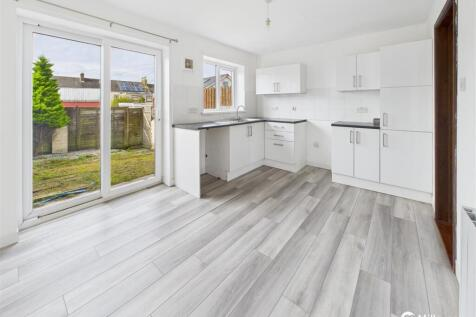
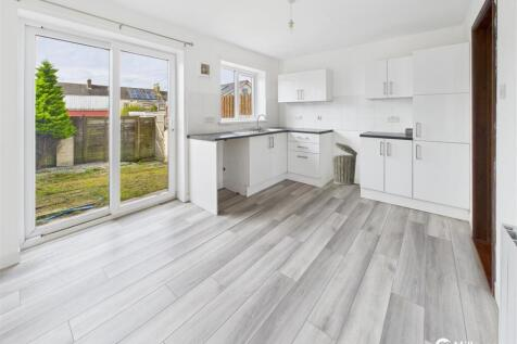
+ trash can [331,141,358,186]
